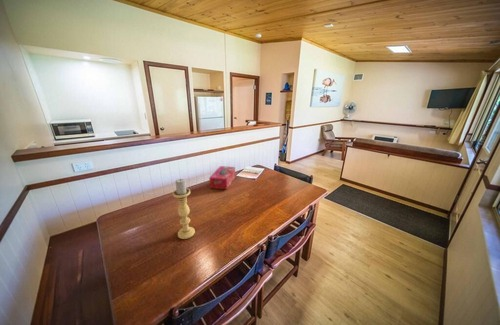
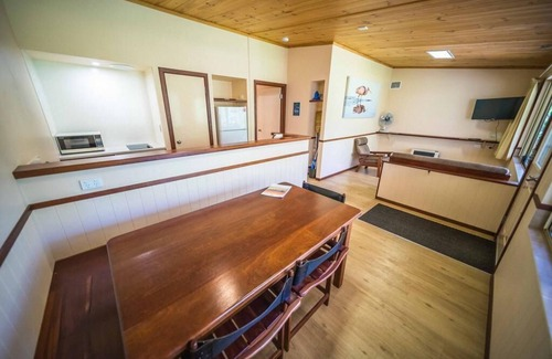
- tissue box [208,165,236,191]
- candle holder [172,178,196,240]
